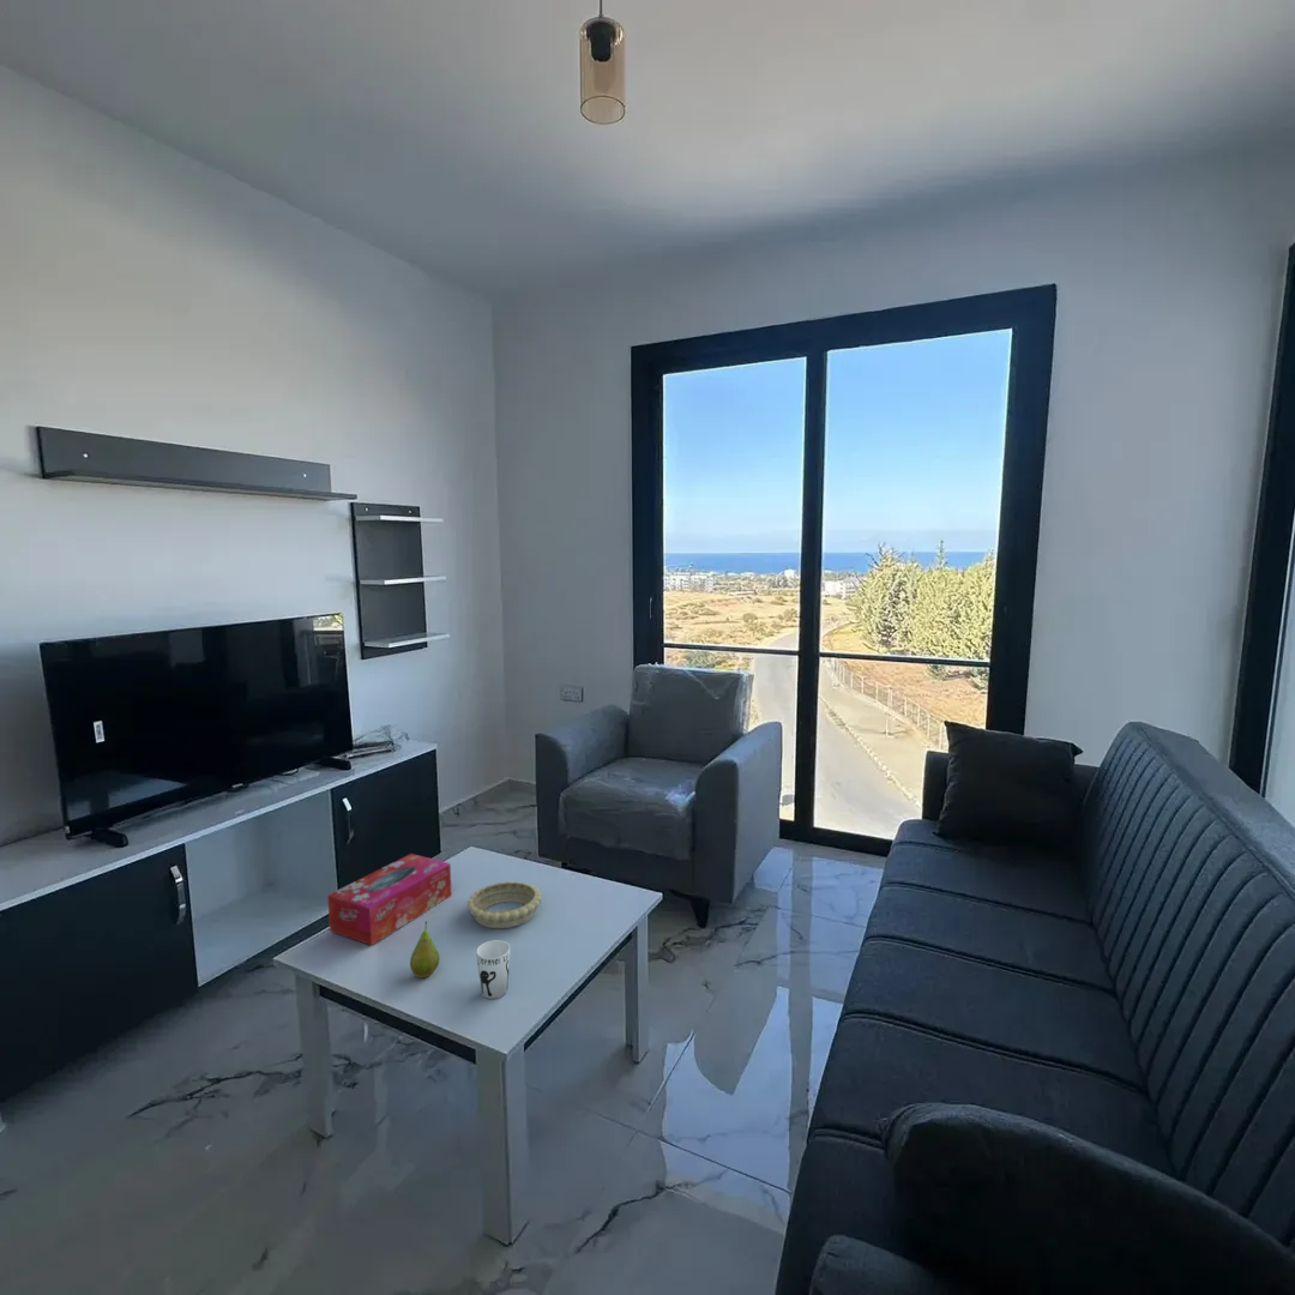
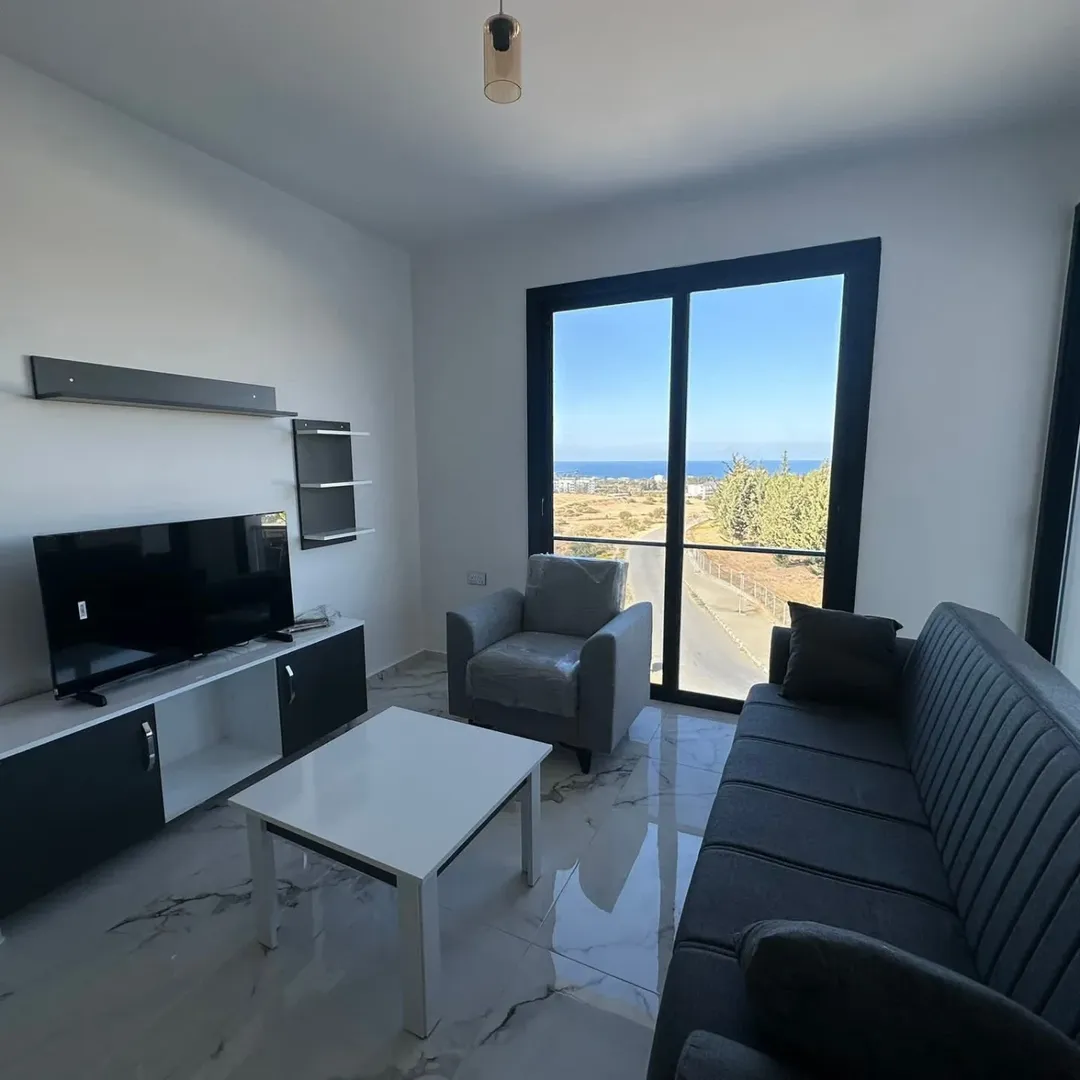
- fruit [409,920,440,978]
- cup [475,939,511,1000]
- tissue box [326,853,452,946]
- decorative bowl [466,880,543,929]
